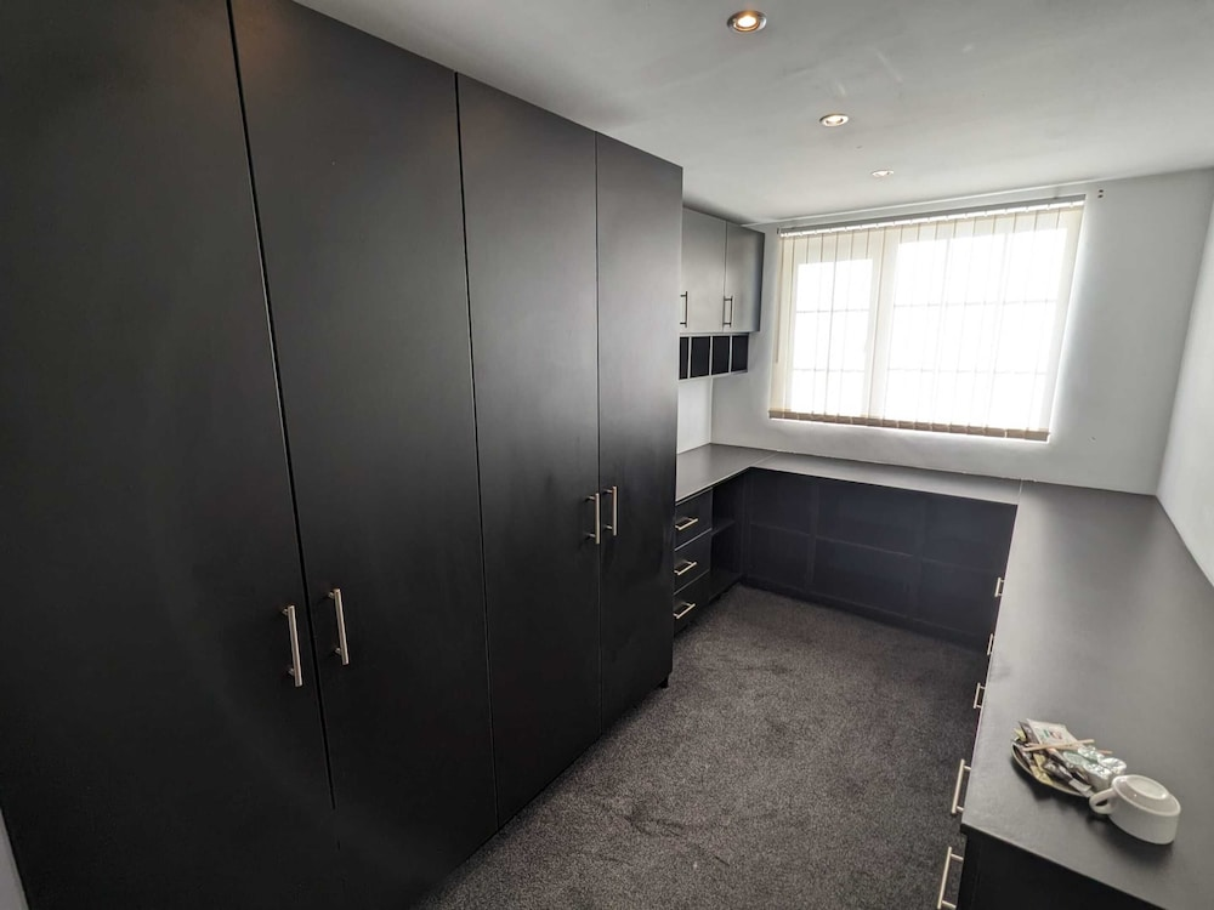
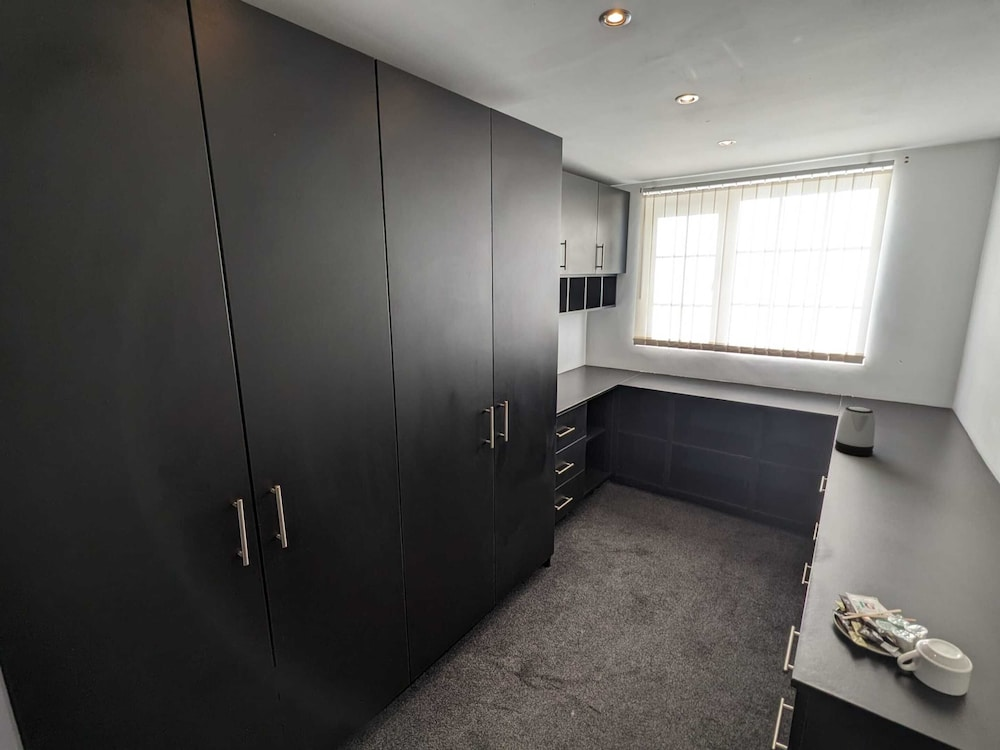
+ kettle [834,405,876,457]
